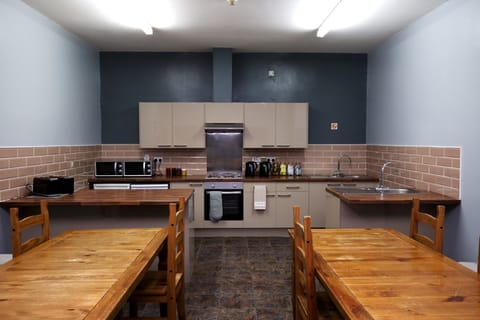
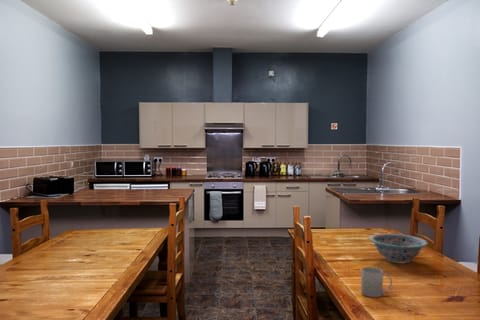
+ mug [360,266,393,298]
+ decorative bowl [368,233,429,264]
